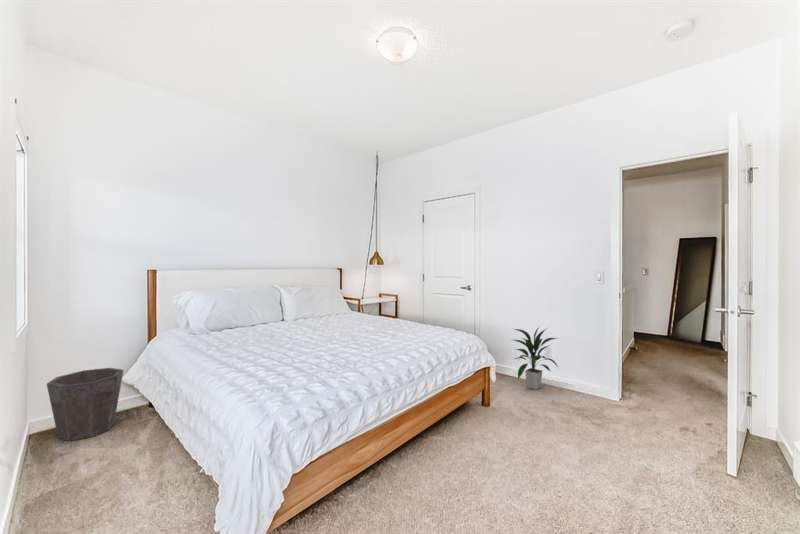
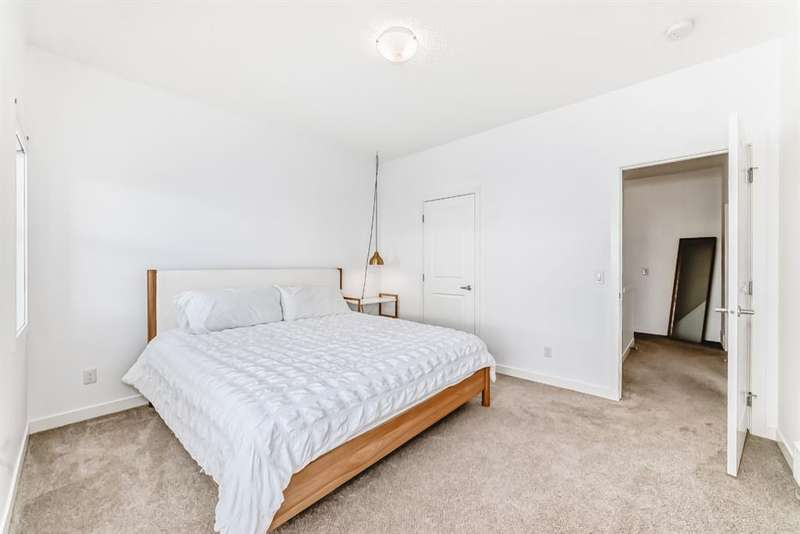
- waste bin [46,367,124,442]
- indoor plant [508,326,559,391]
